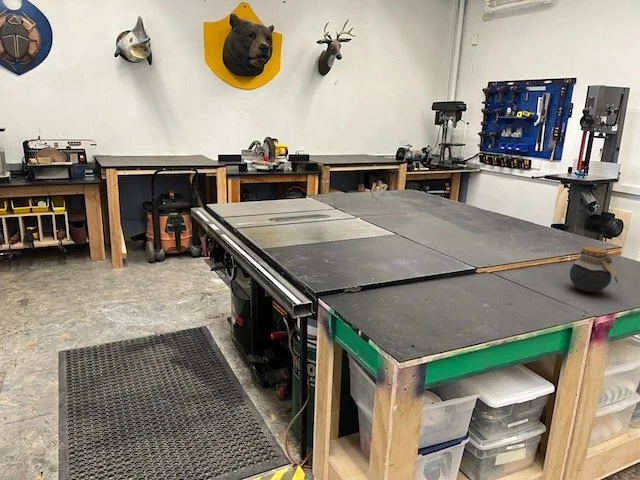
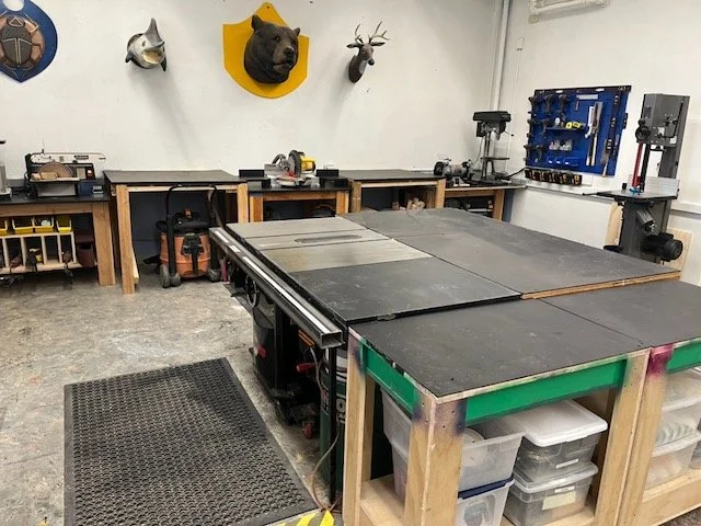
- jar [569,245,619,293]
